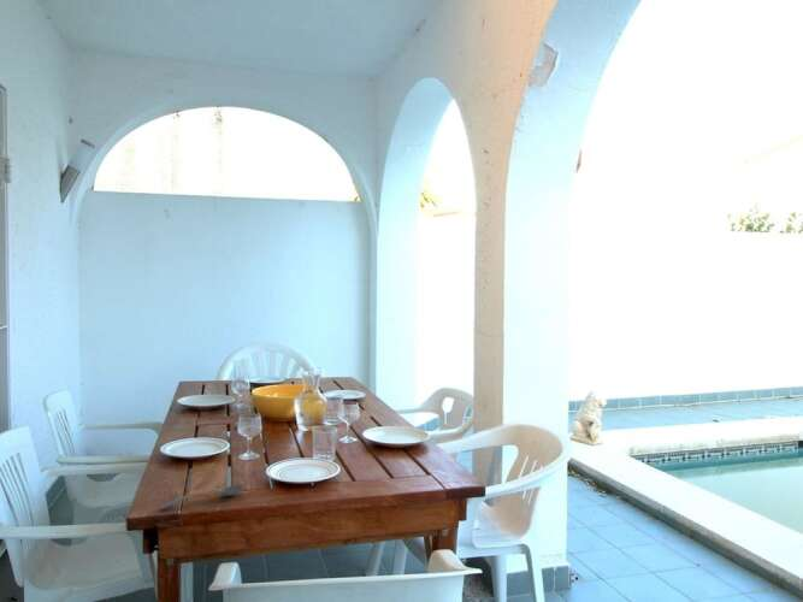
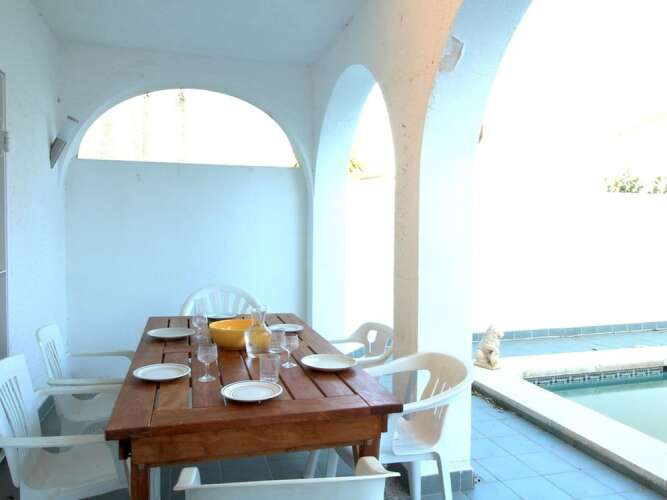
- soupspoon [159,483,246,510]
